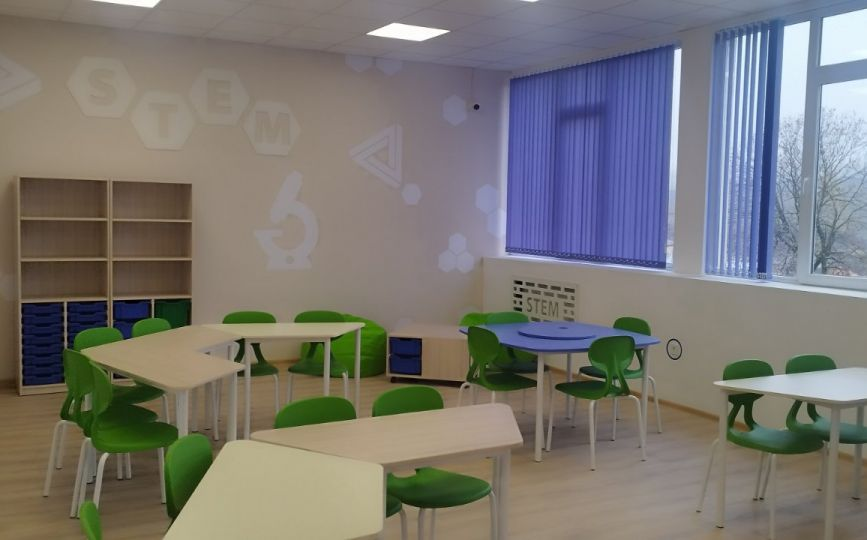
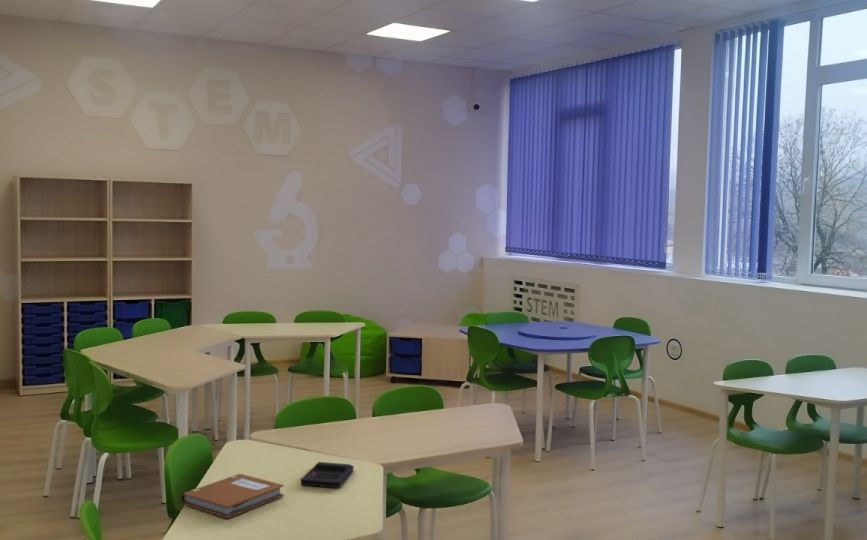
+ calculator [299,461,355,489]
+ notebook [180,473,285,519]
